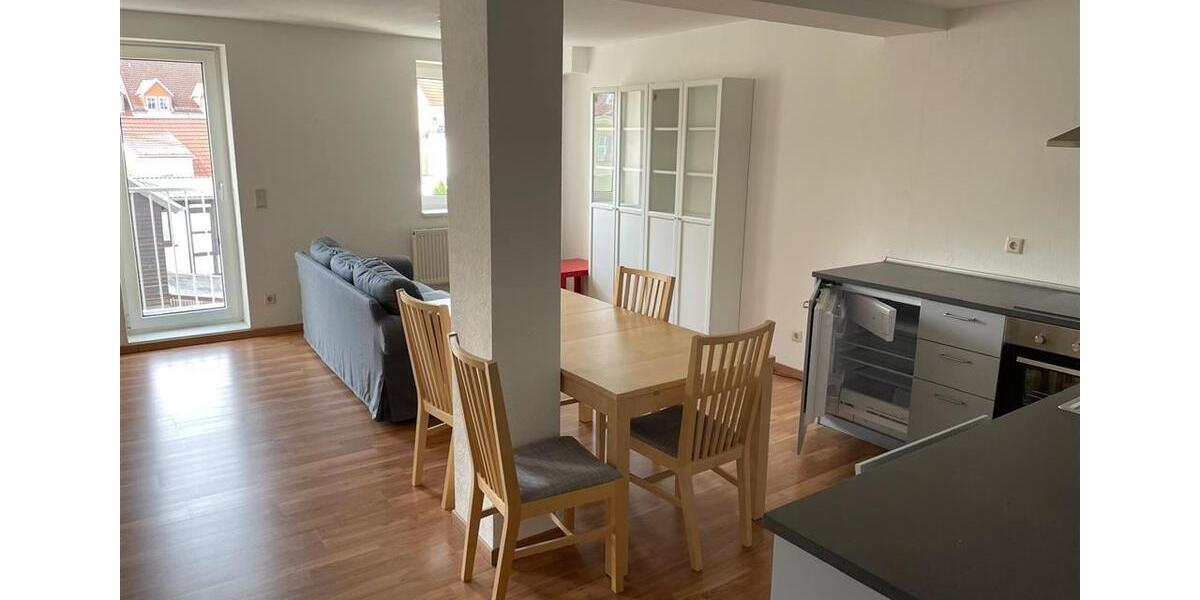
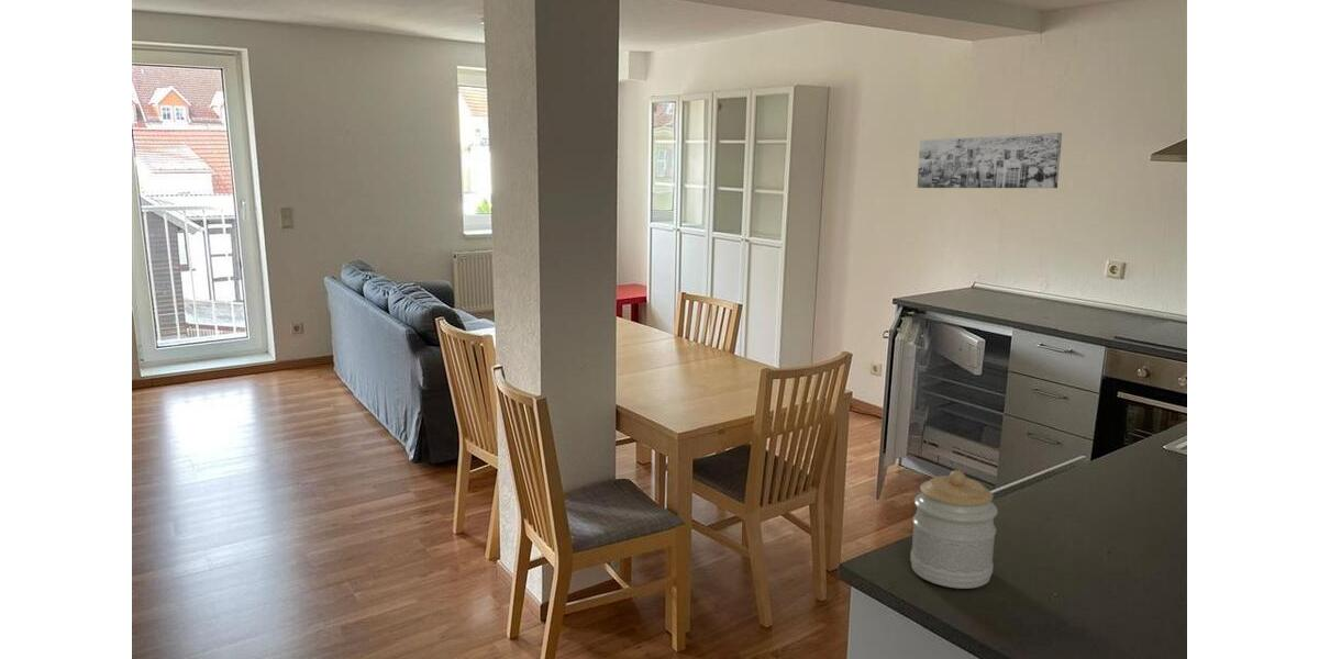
+ jar [909,469,999,590]
+ wall art [916,132,1063,189]
